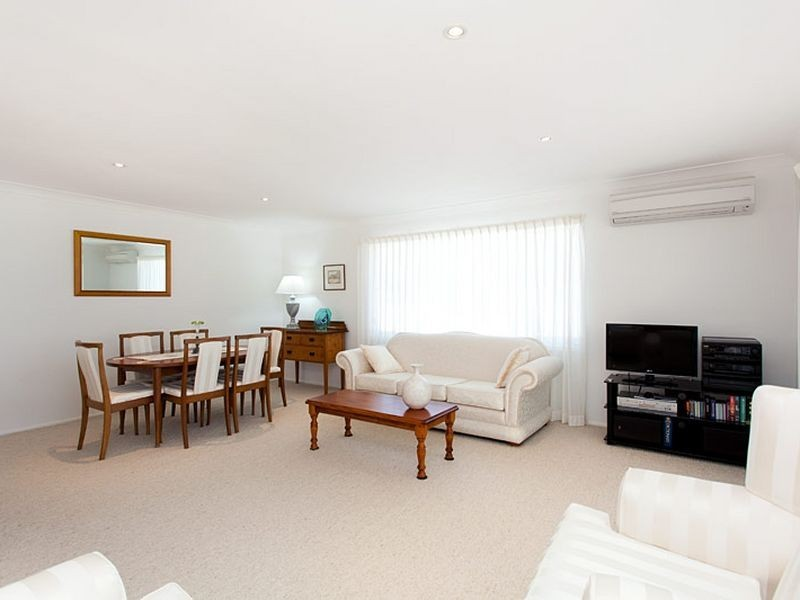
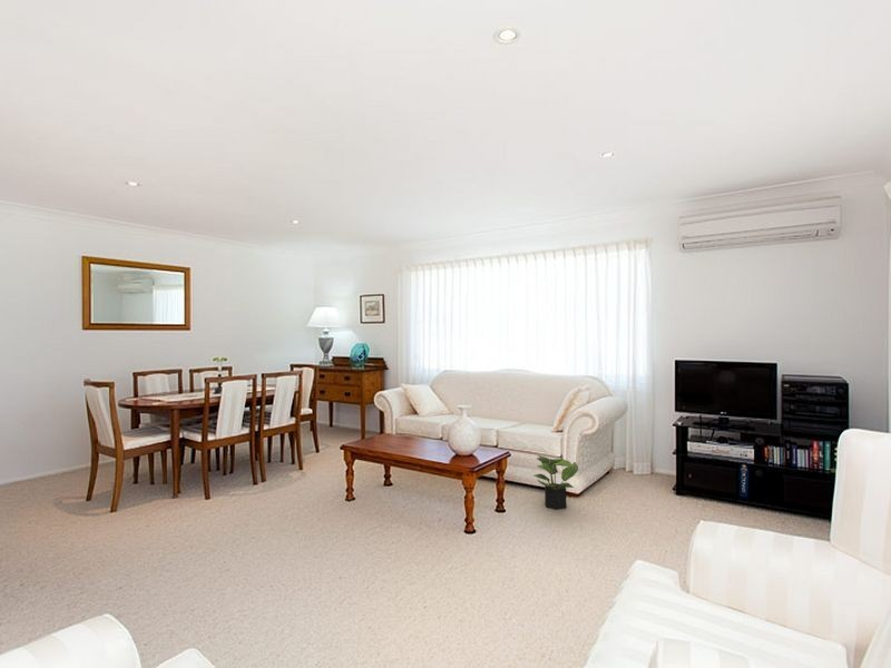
+ potted plant [532,454,579,511]
